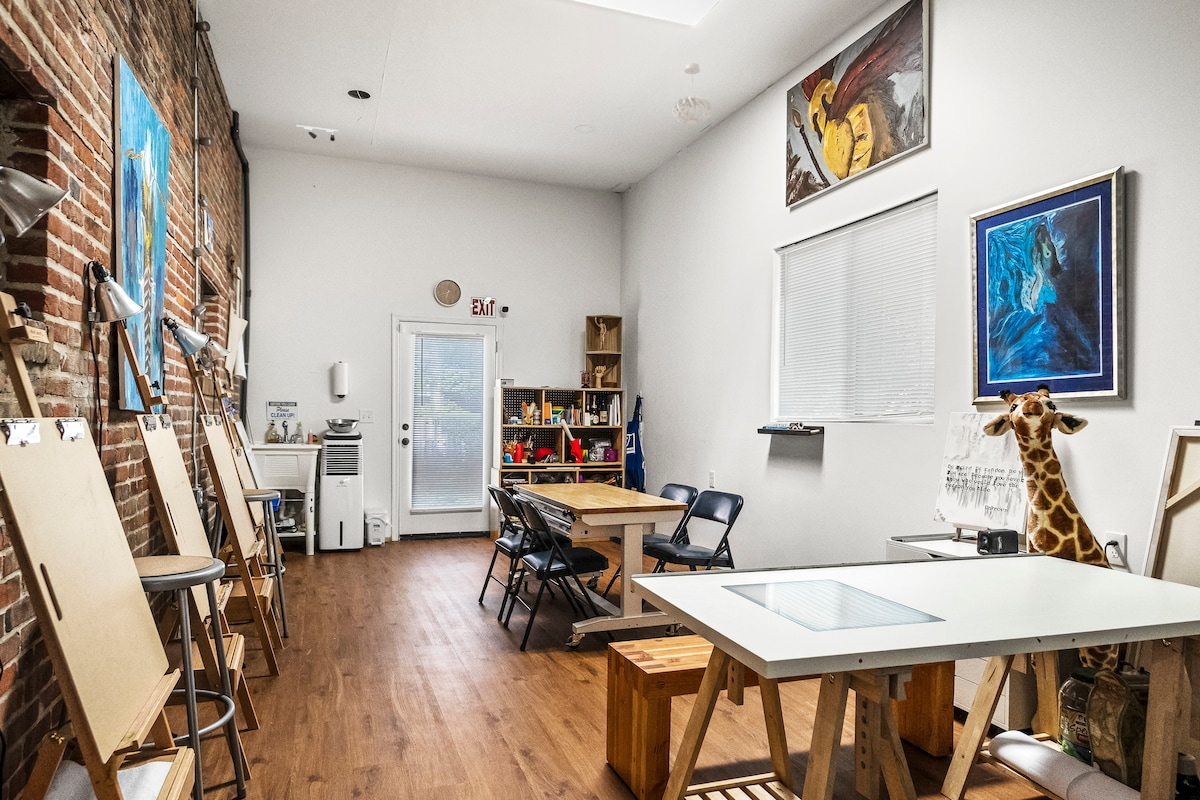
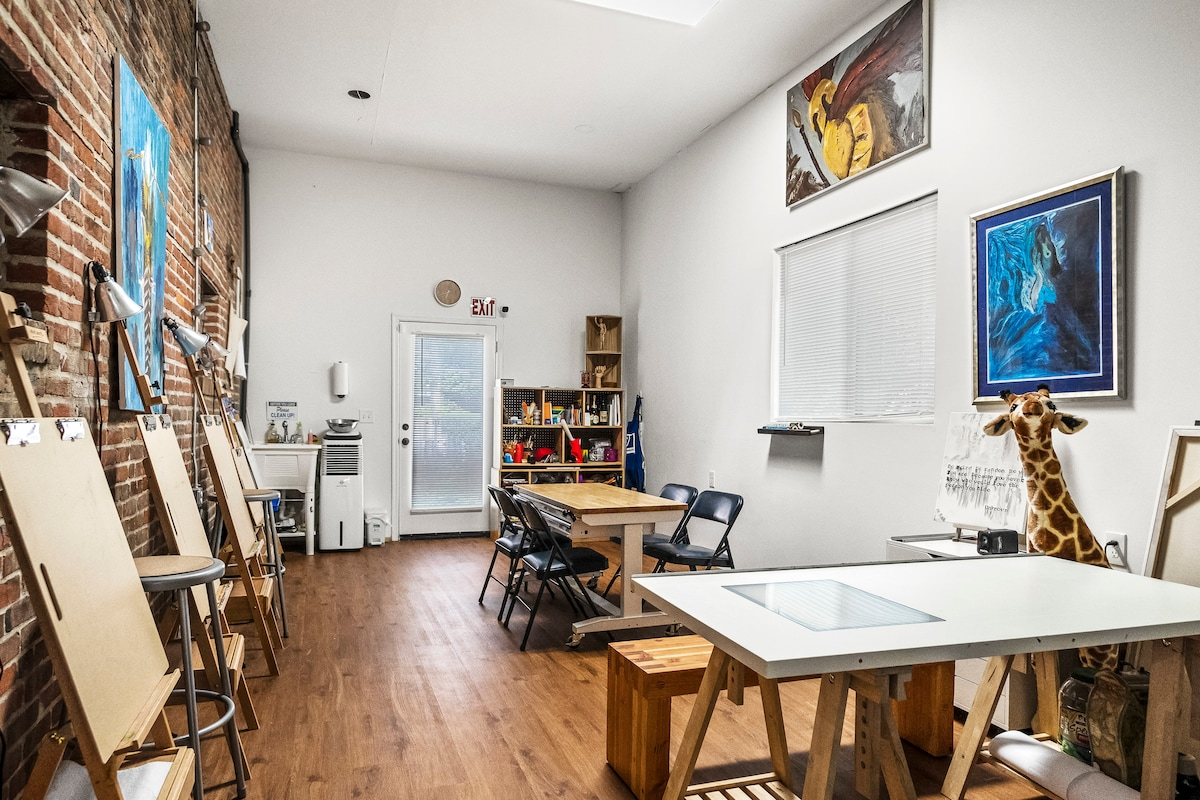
- pendant light [671,62,713,126]
- track lighting [295,124,339,142]
